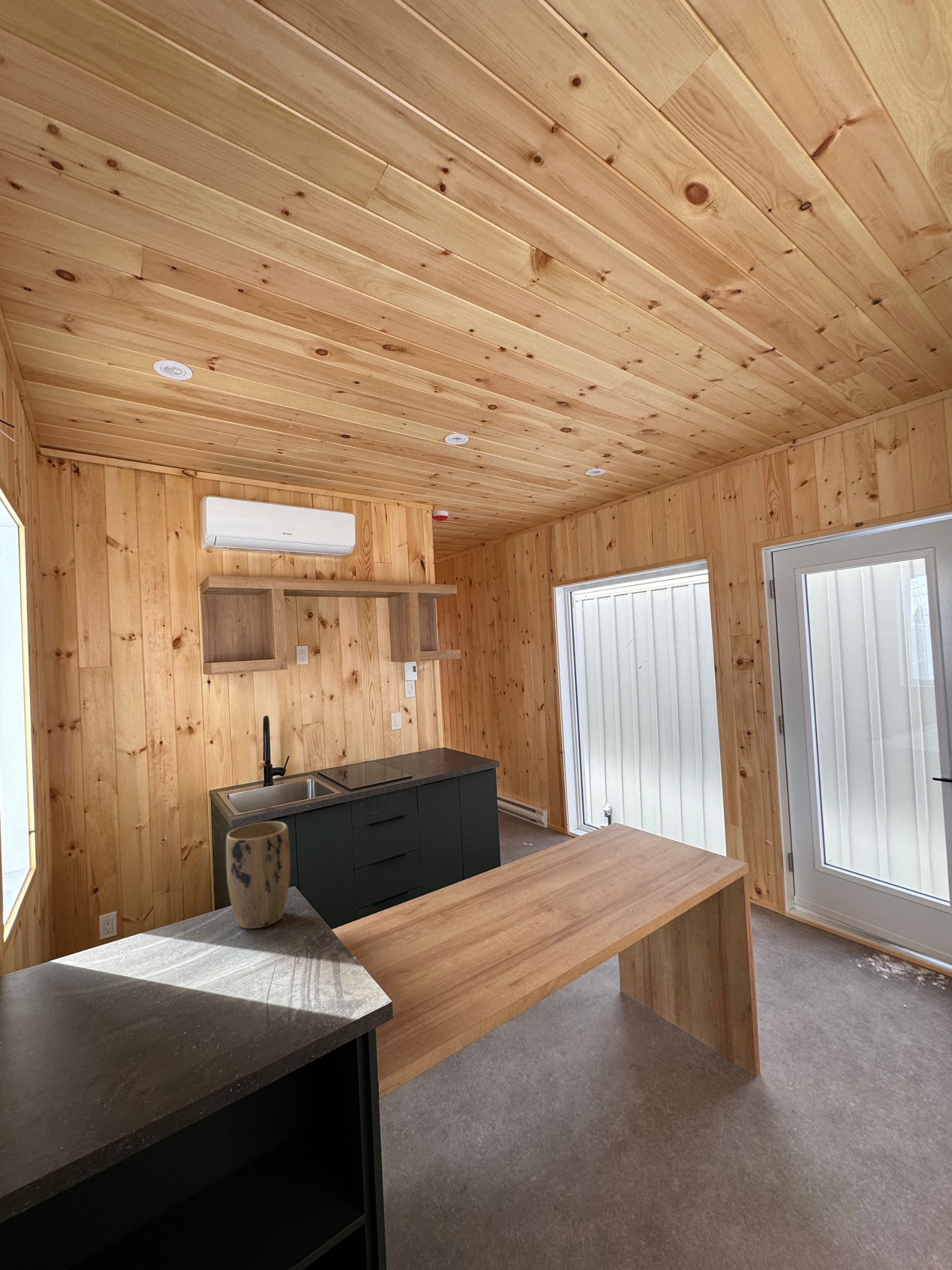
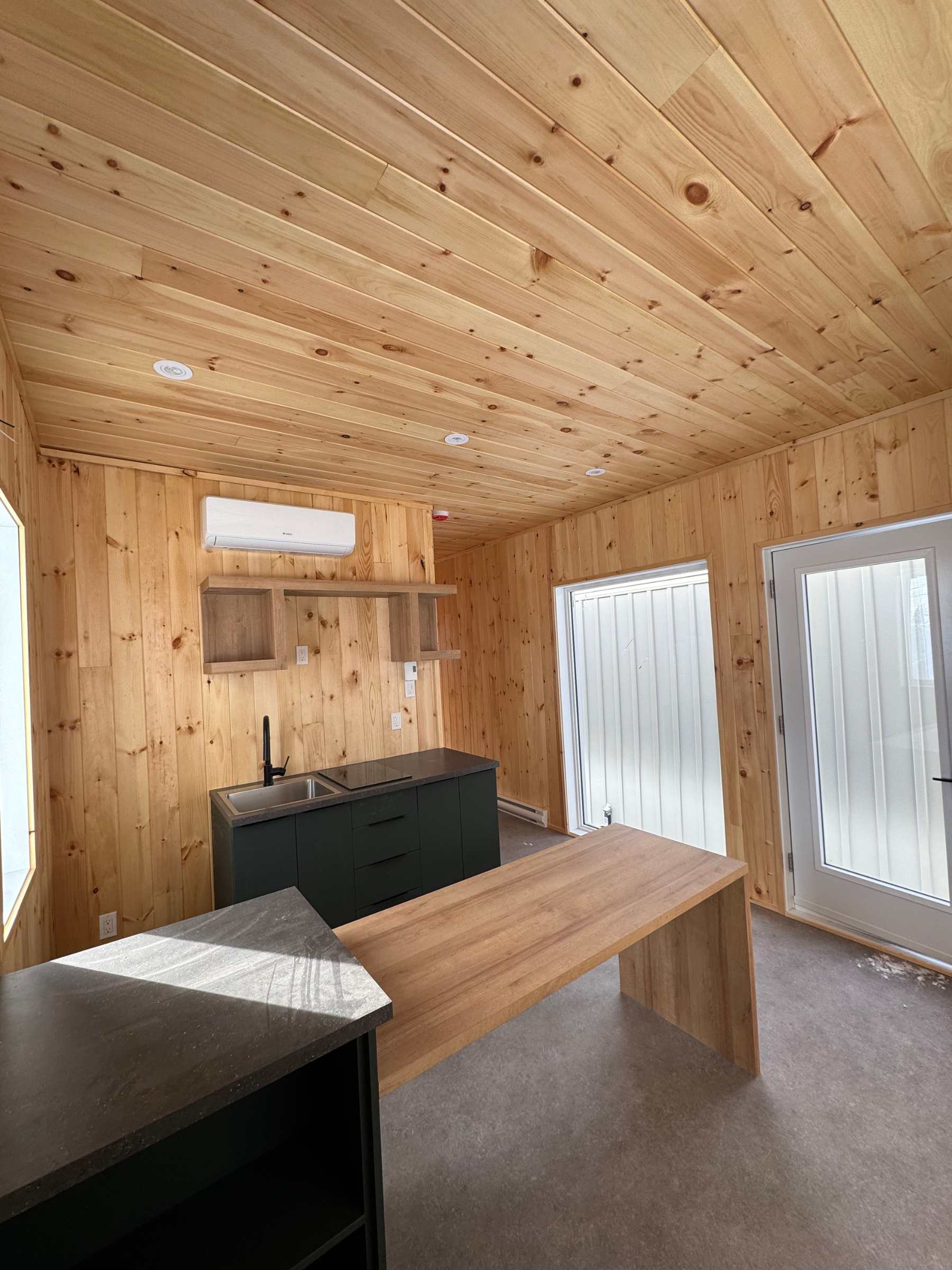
- plant pot [225,821,291,929]
